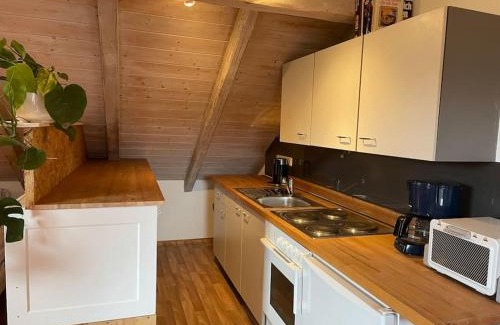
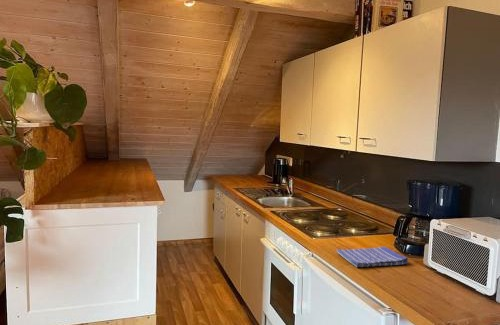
+ dish towel [335,246,409,268]
